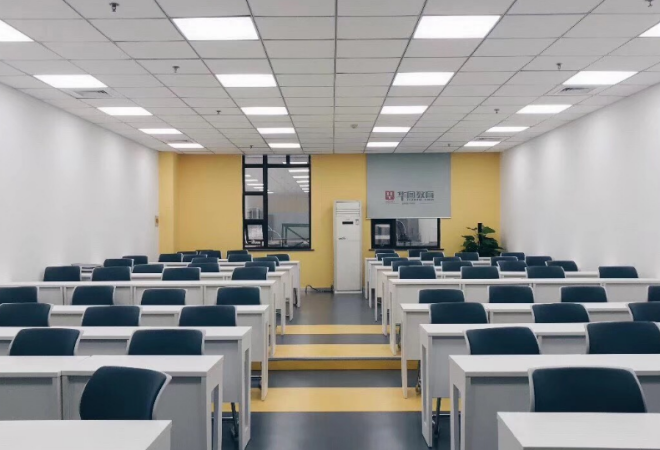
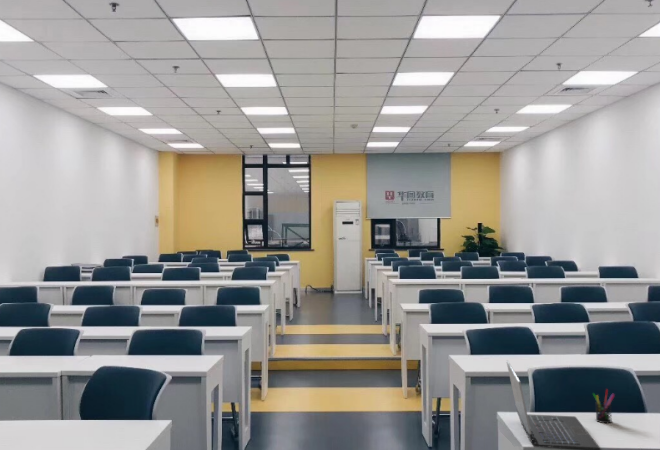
+ pen holder [592,388,616,424]
+ laptop computer [505,359,601,450]
